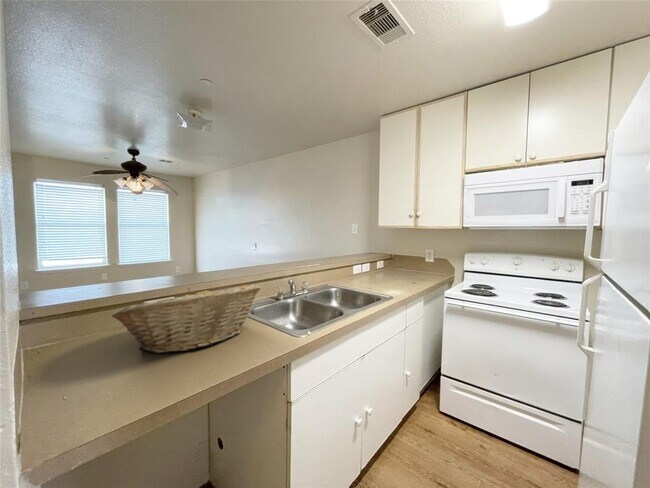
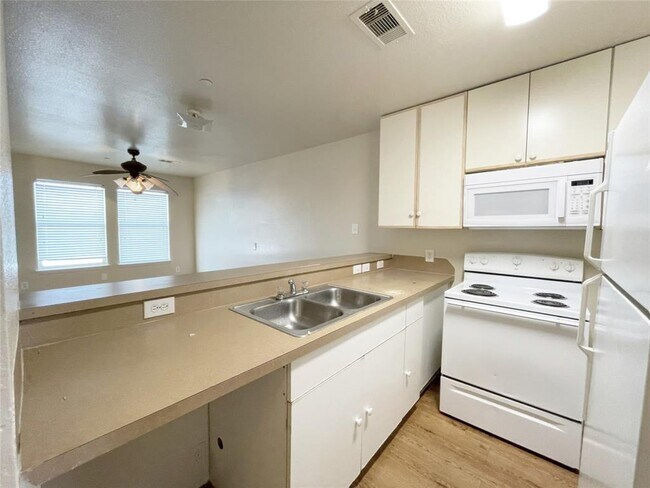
- fruit basket [111,284,262,354]
